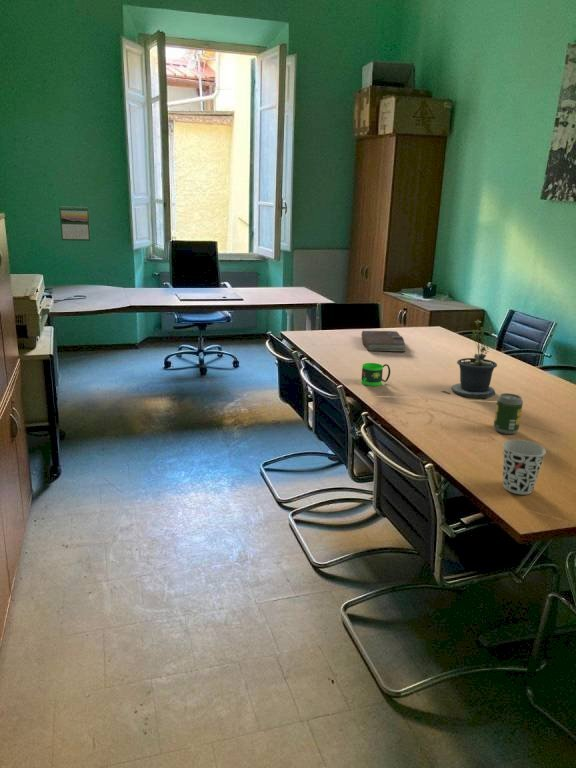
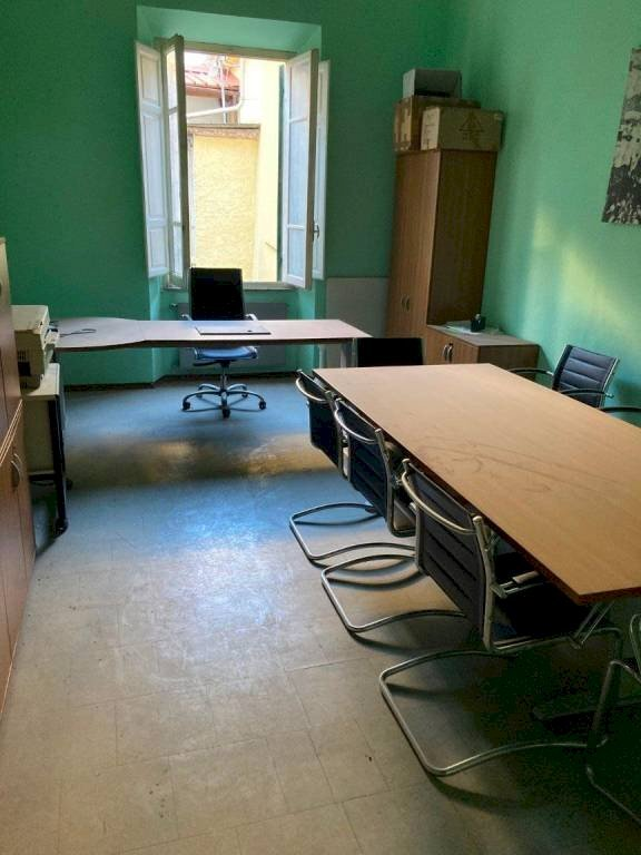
- mug [360,362,391,387]
- calendar [58,205,91,242]
- book [360,330,407,353]
- potted plant [440,319,498,400]
- soda can [493,392,524,435]
- cup [502,439,547,496]
